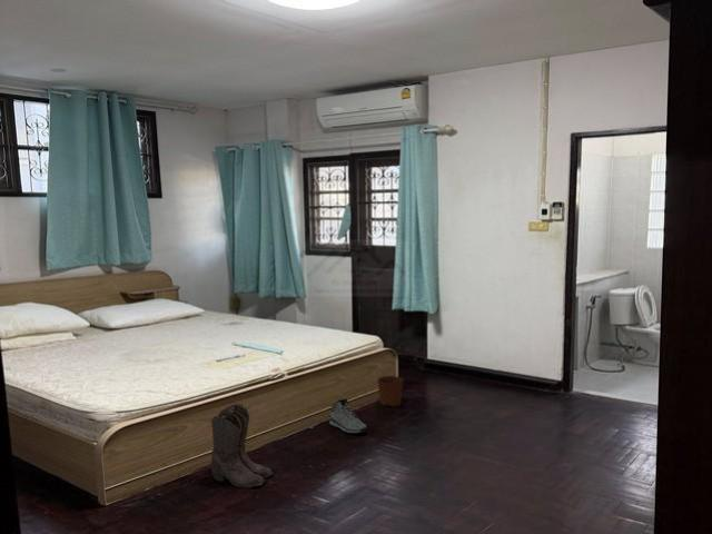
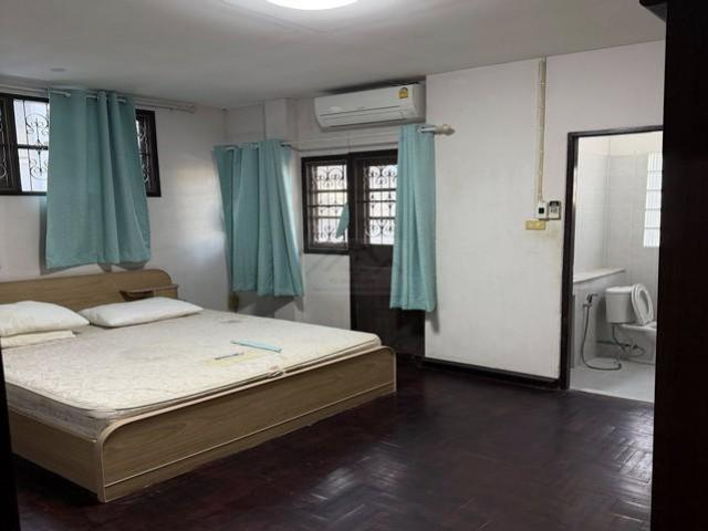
- plant pot [376,365,405,408]
- sneaker [328,397,368,435]
- boots [210,403,274,488]
